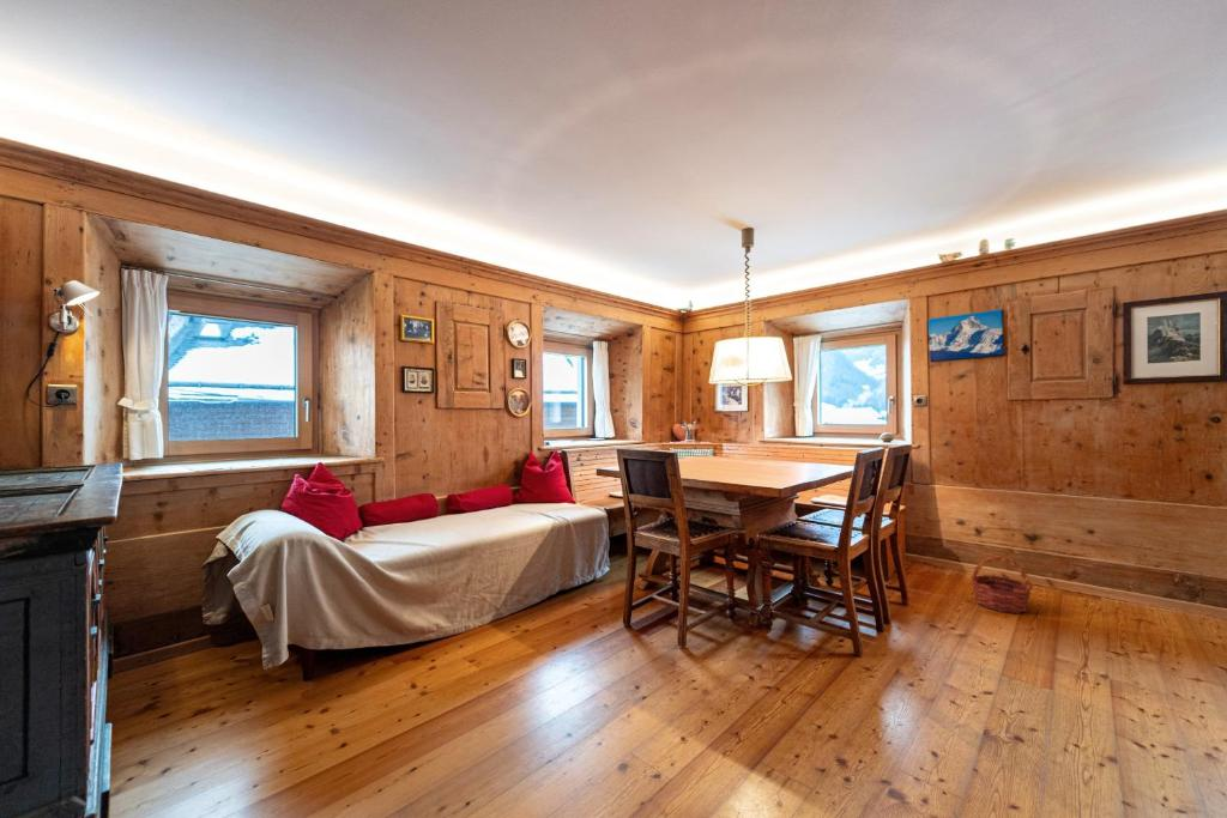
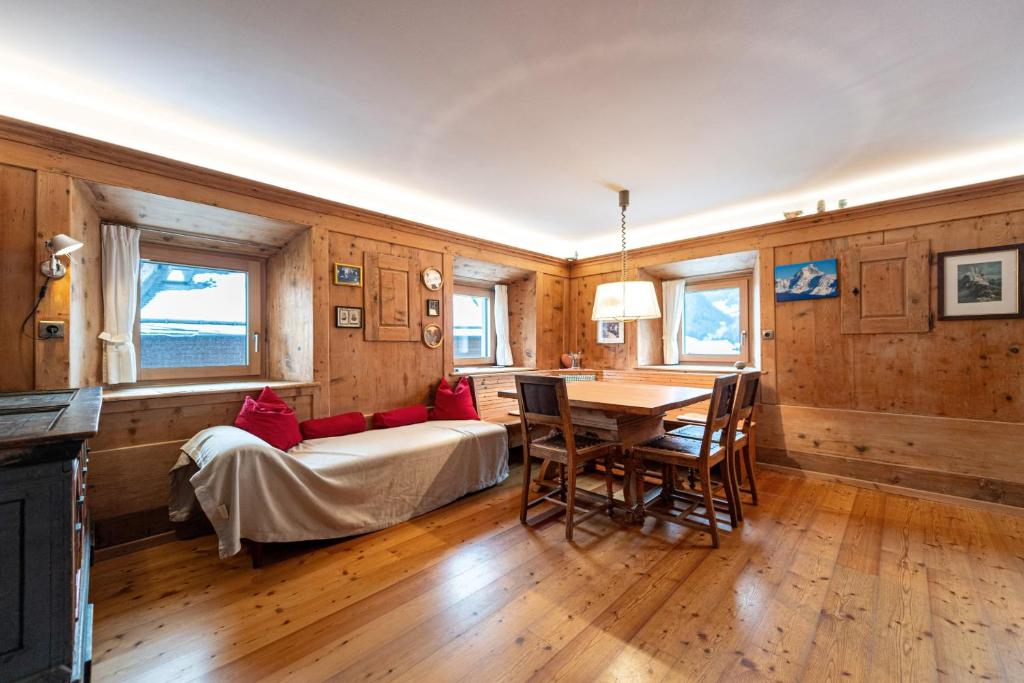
- basket [969,555,1034,614]
